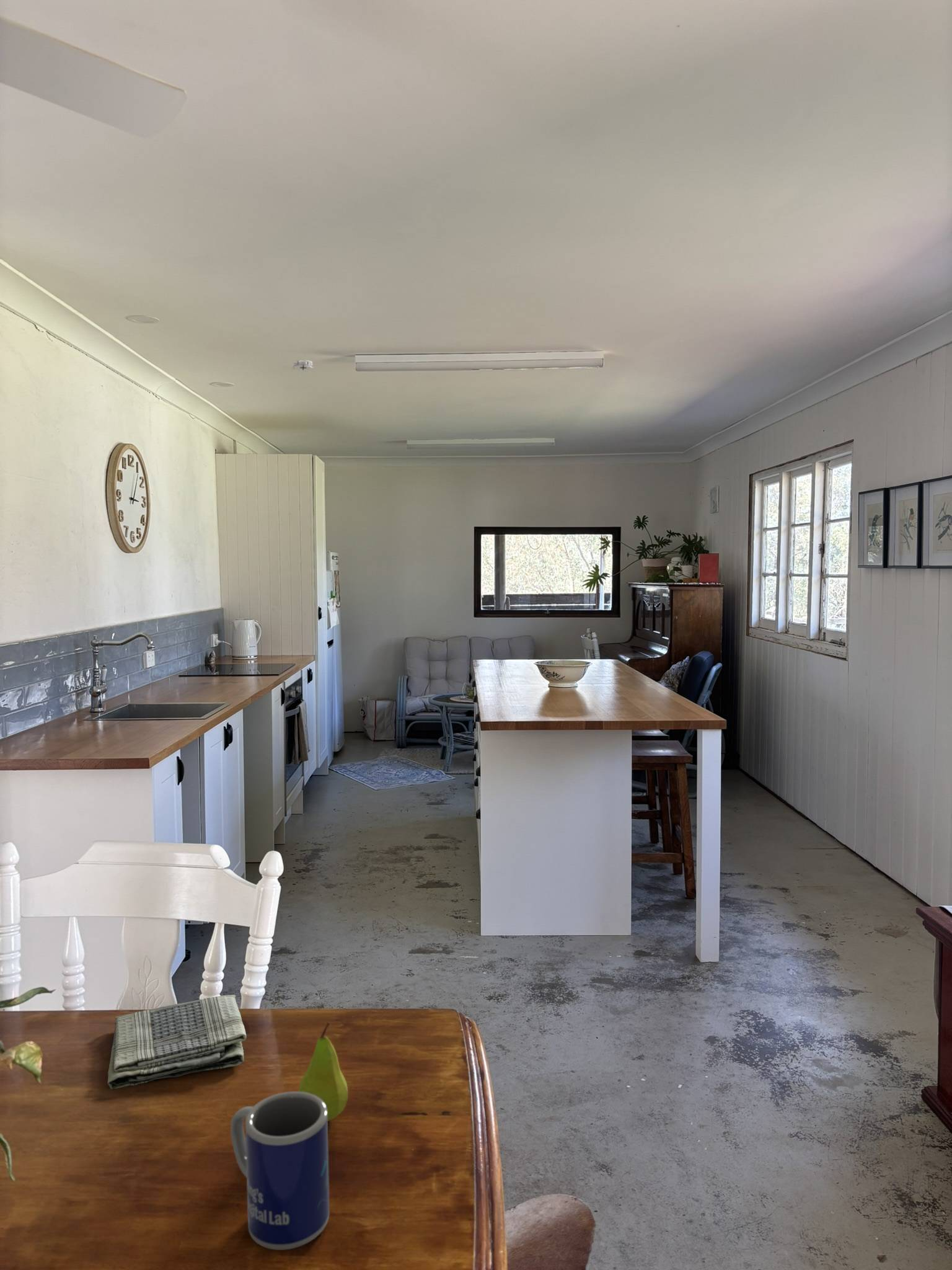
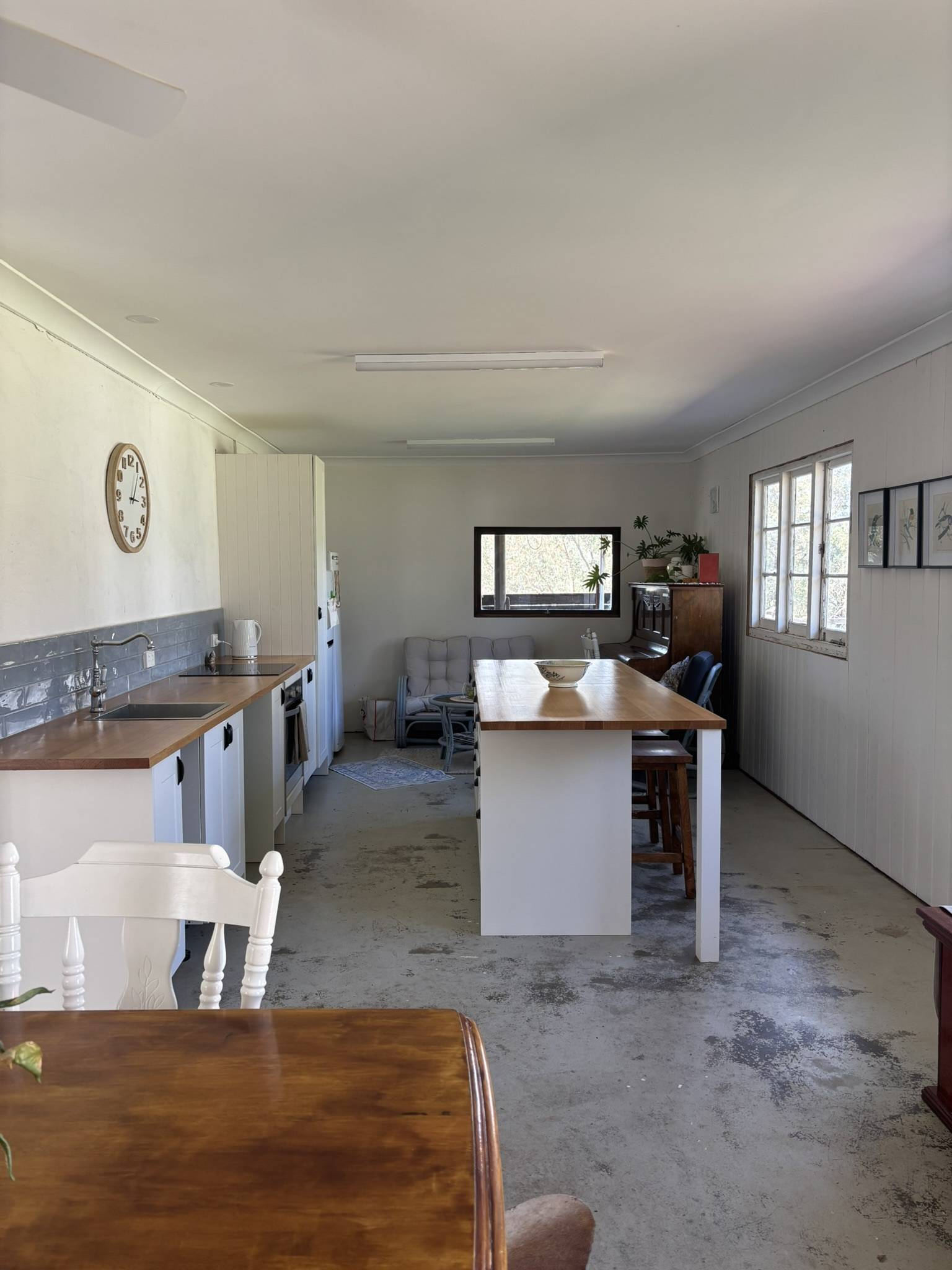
- dish towel [107,995,247,1090]
- mug [230,1091,330,1251]
- fruit [298,1021,348,1122]
- smoke detector [291,360,315,371]
